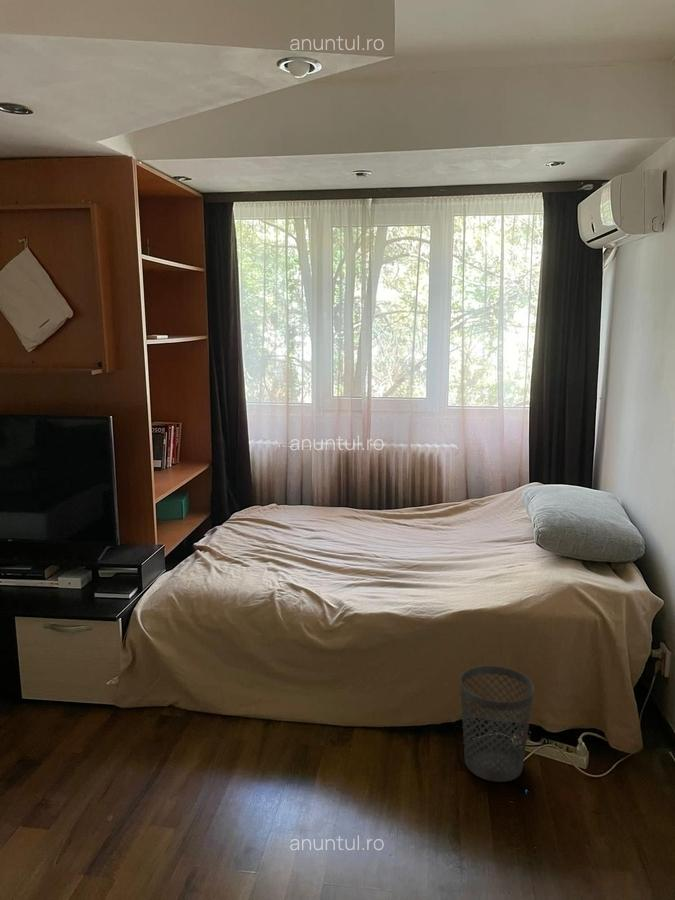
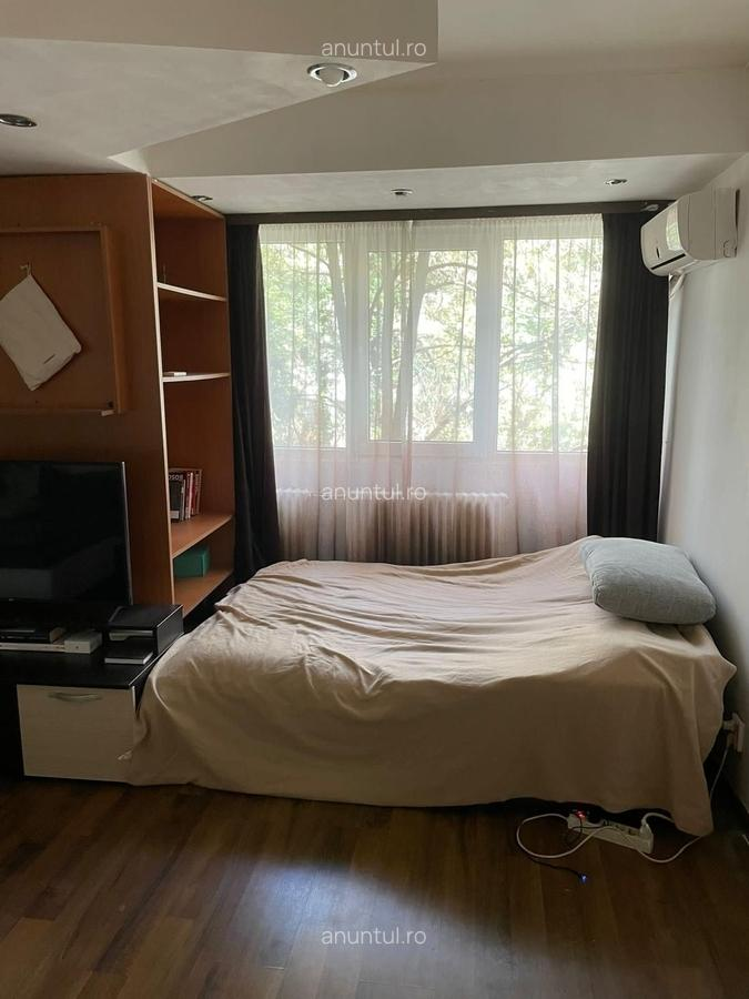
- wastebasket [459,665,535,783]
